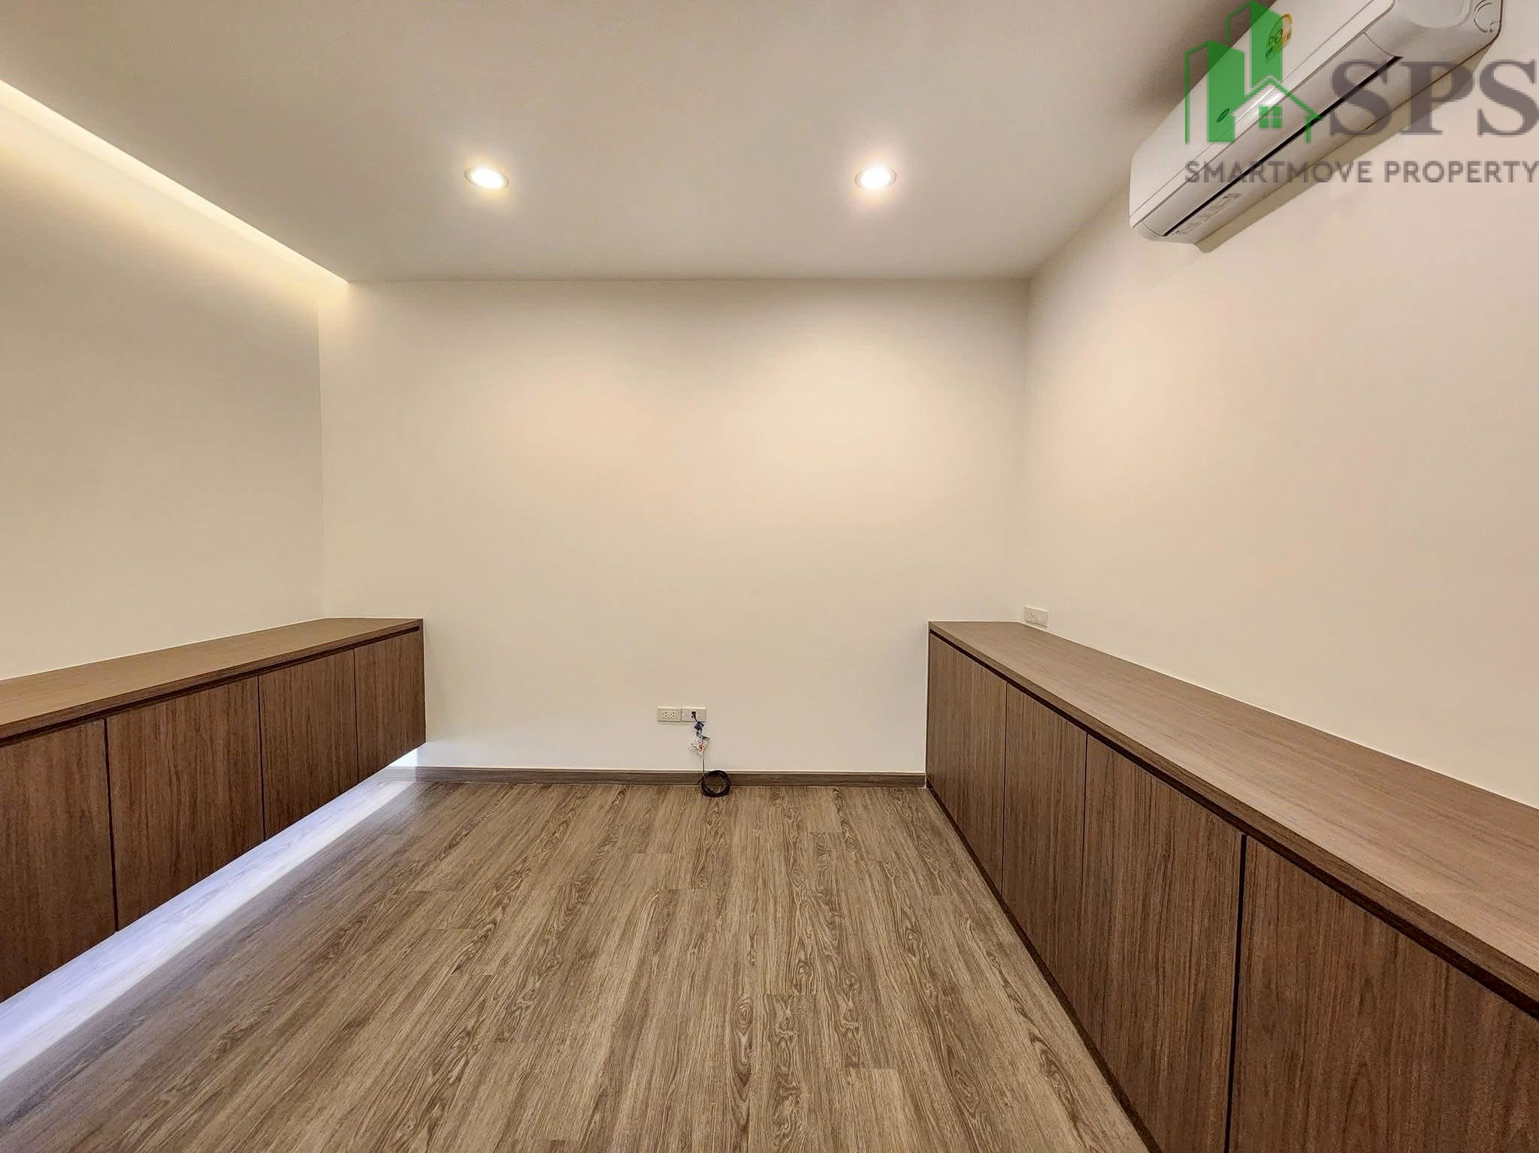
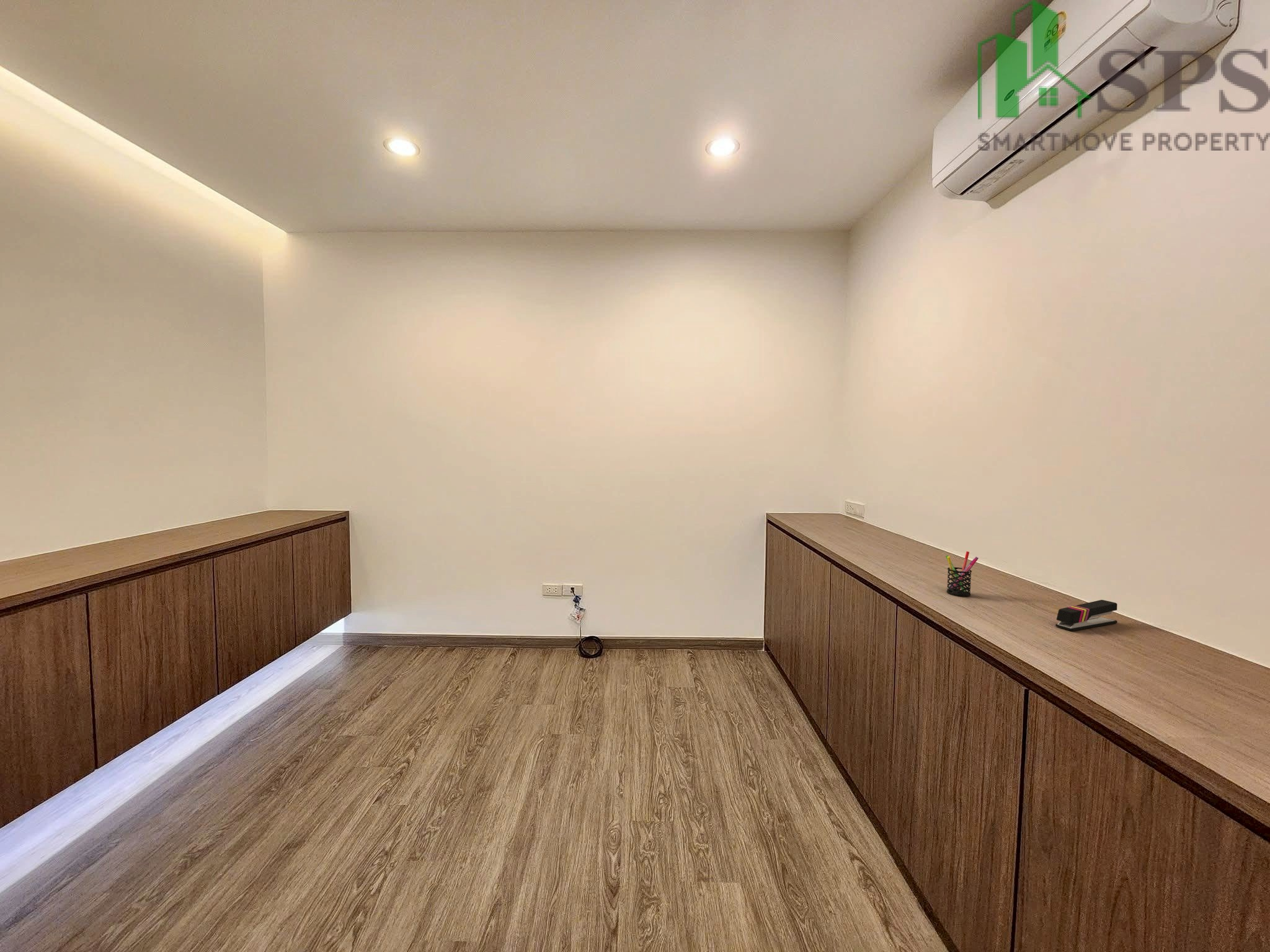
+ stapler [1055,599,1118,632]
+ pen holder [945,551,979,597]
